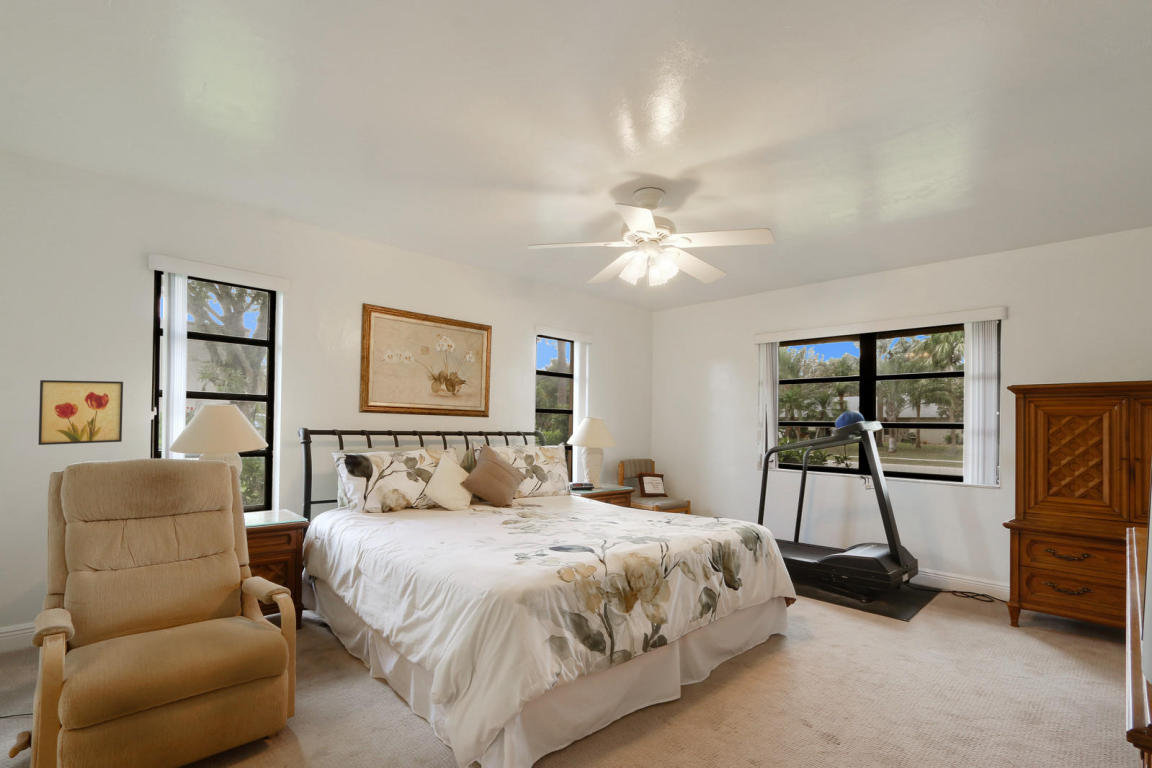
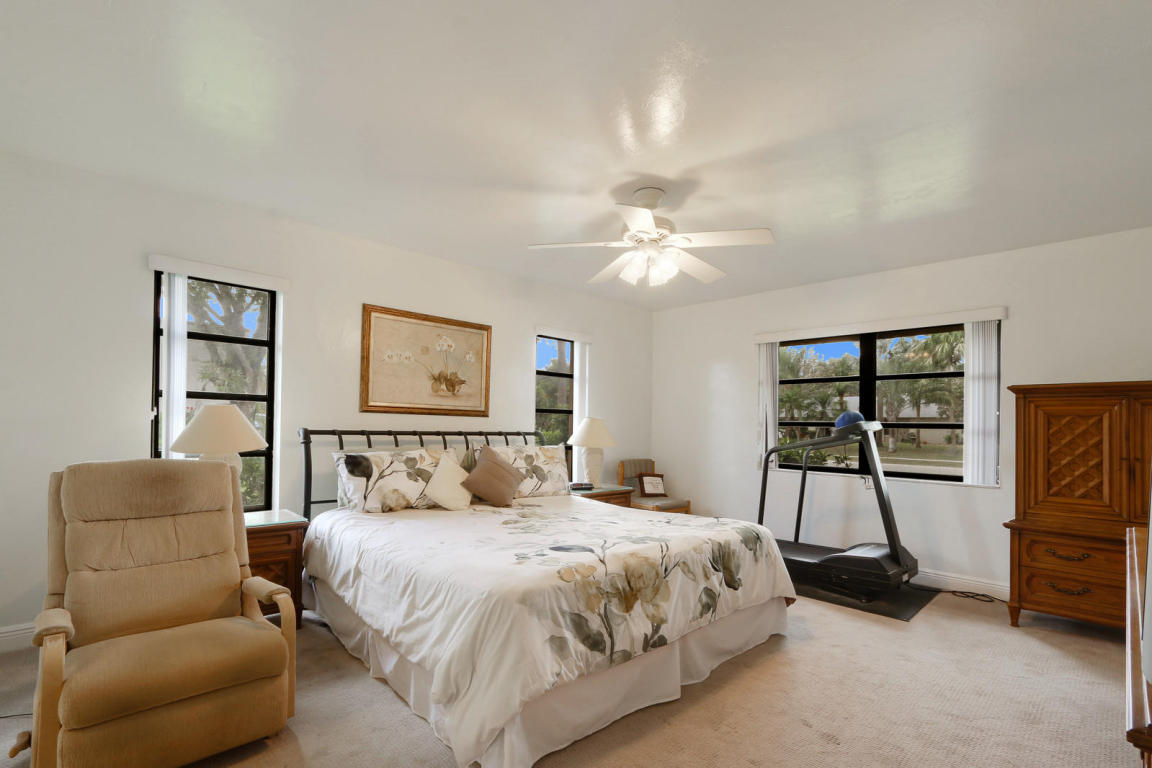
- wall art [38,379,124,446]
